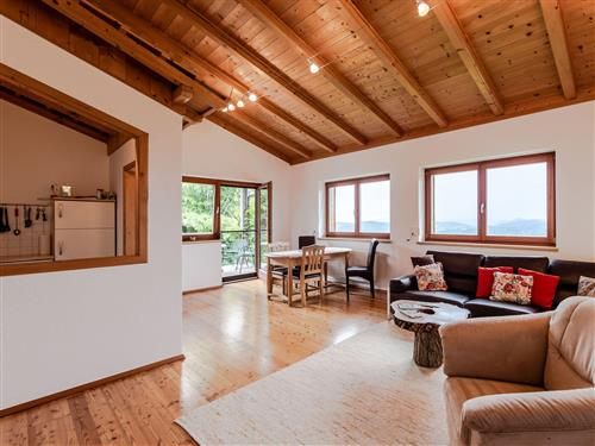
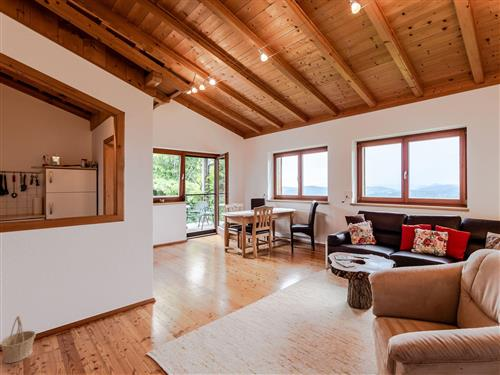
+ basket [0,315,37,364]
